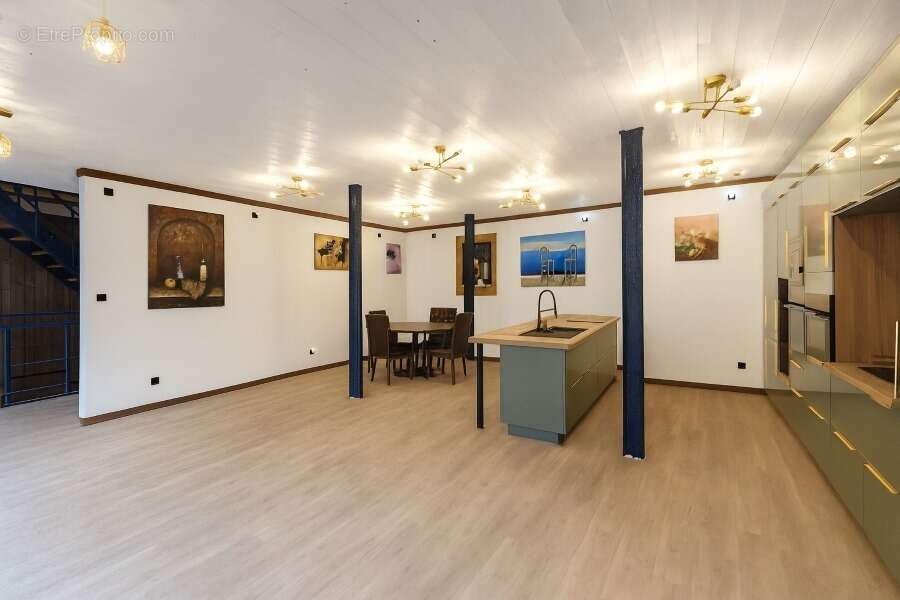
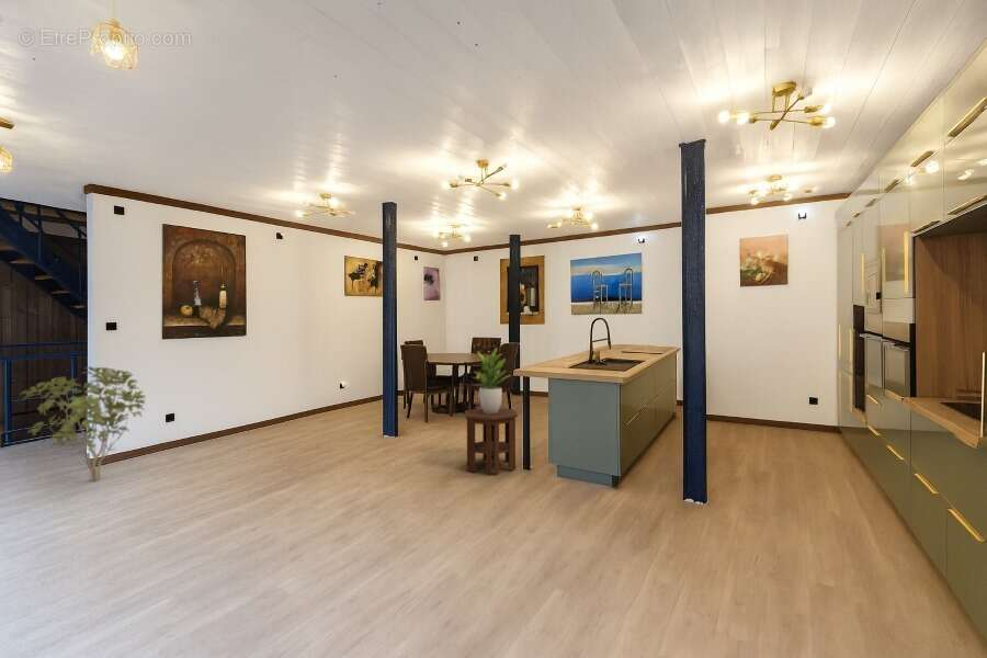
+ side table [464,408,519,476]
+ potted plant [469,348,511,413]
+ shrub [19,366,147,481]
